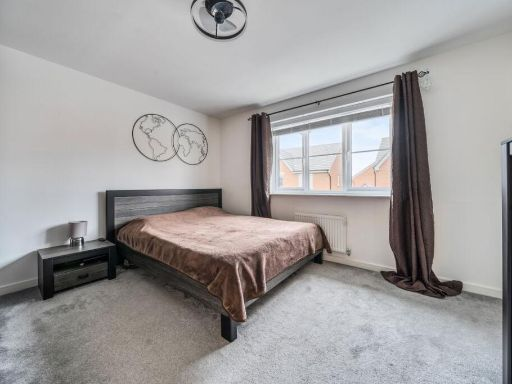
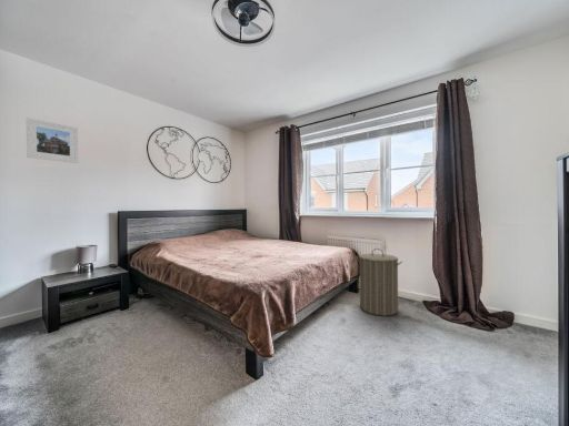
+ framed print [26,116,79,164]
+ laundry hamper [356,247,403,317]
